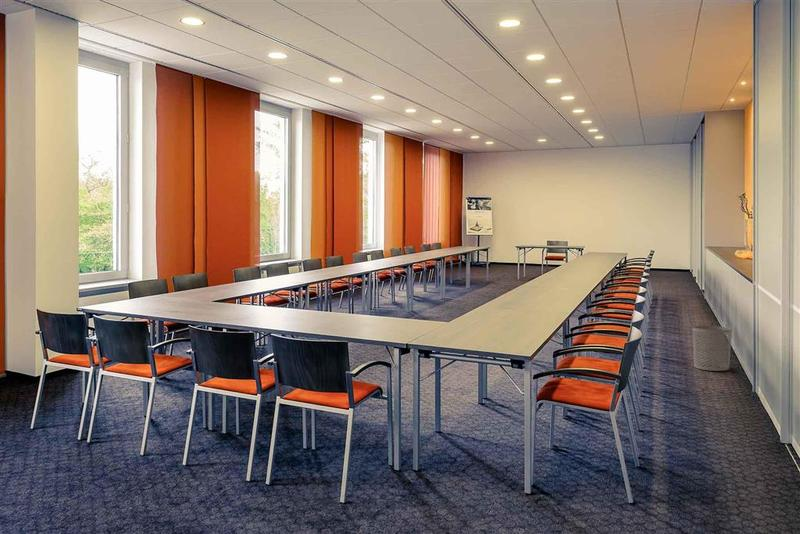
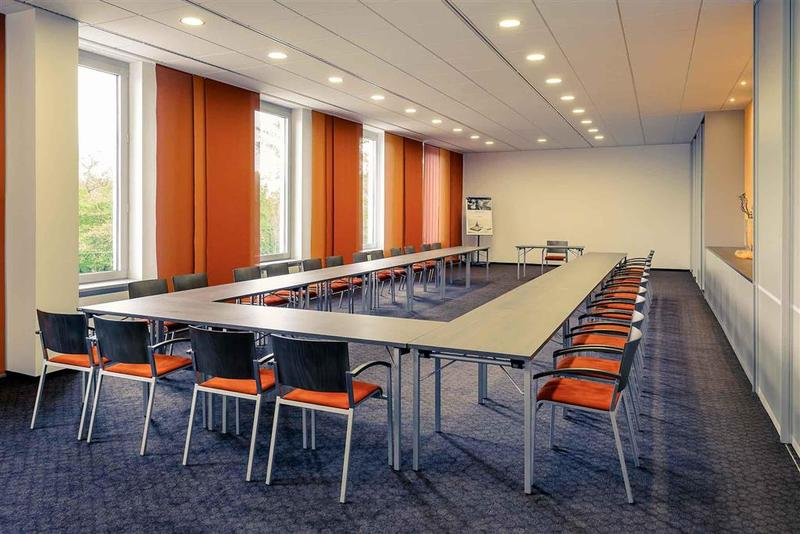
- waste bin [692,325,733,372]
